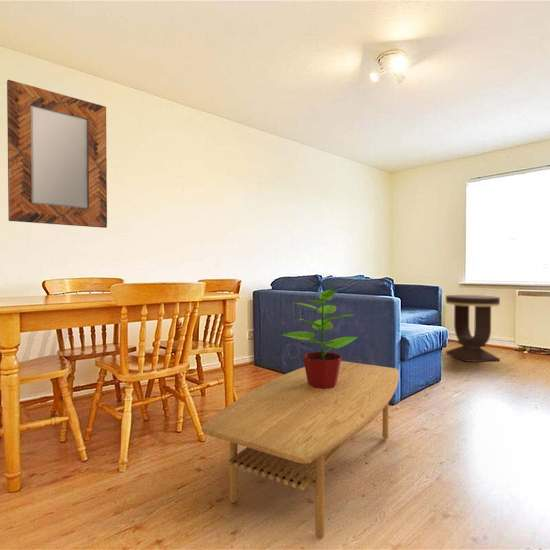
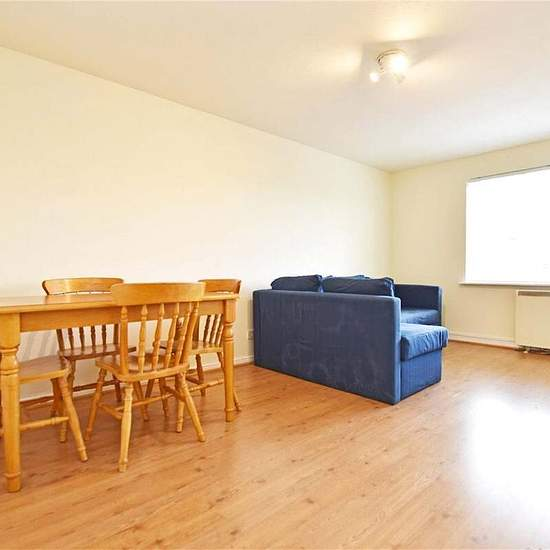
- coffee table [200,360,400,540]
- side table [445,294,501,363]
- potted plant [280,283,359,389]
- home mirror [6,79,108,229]
